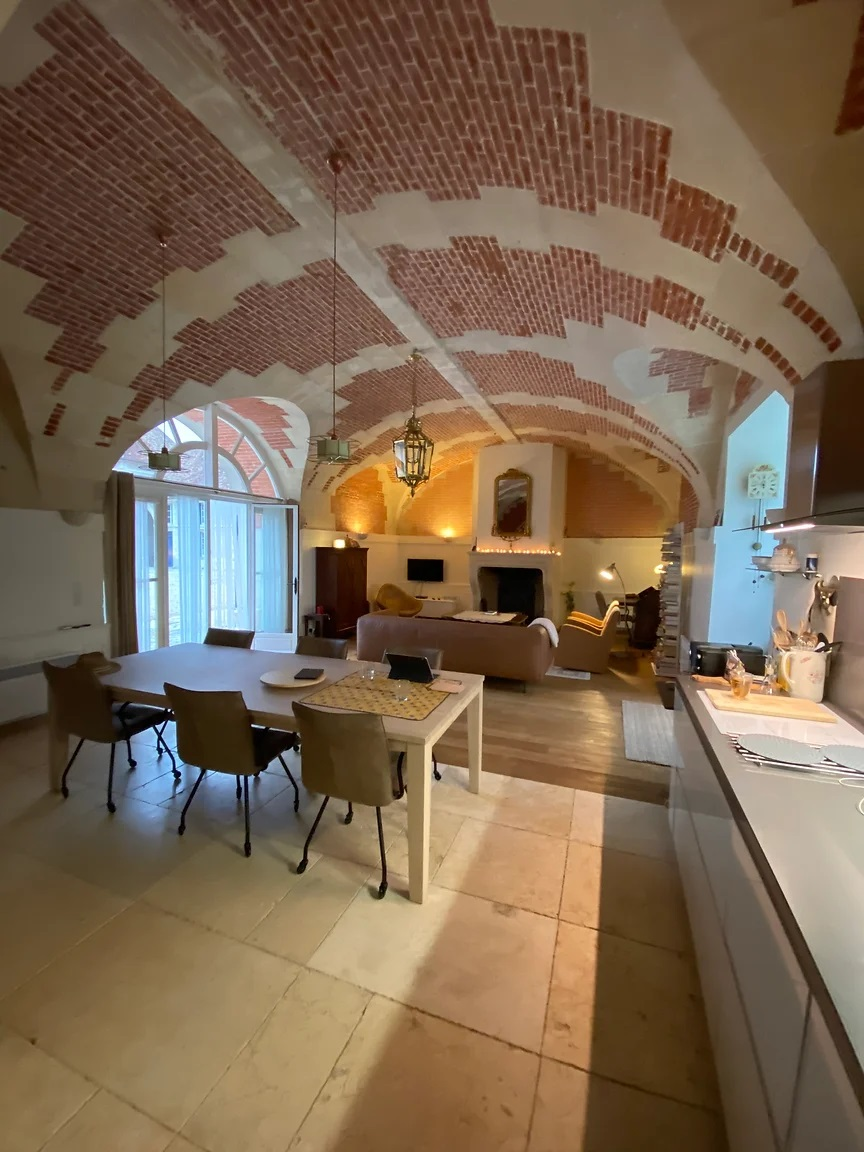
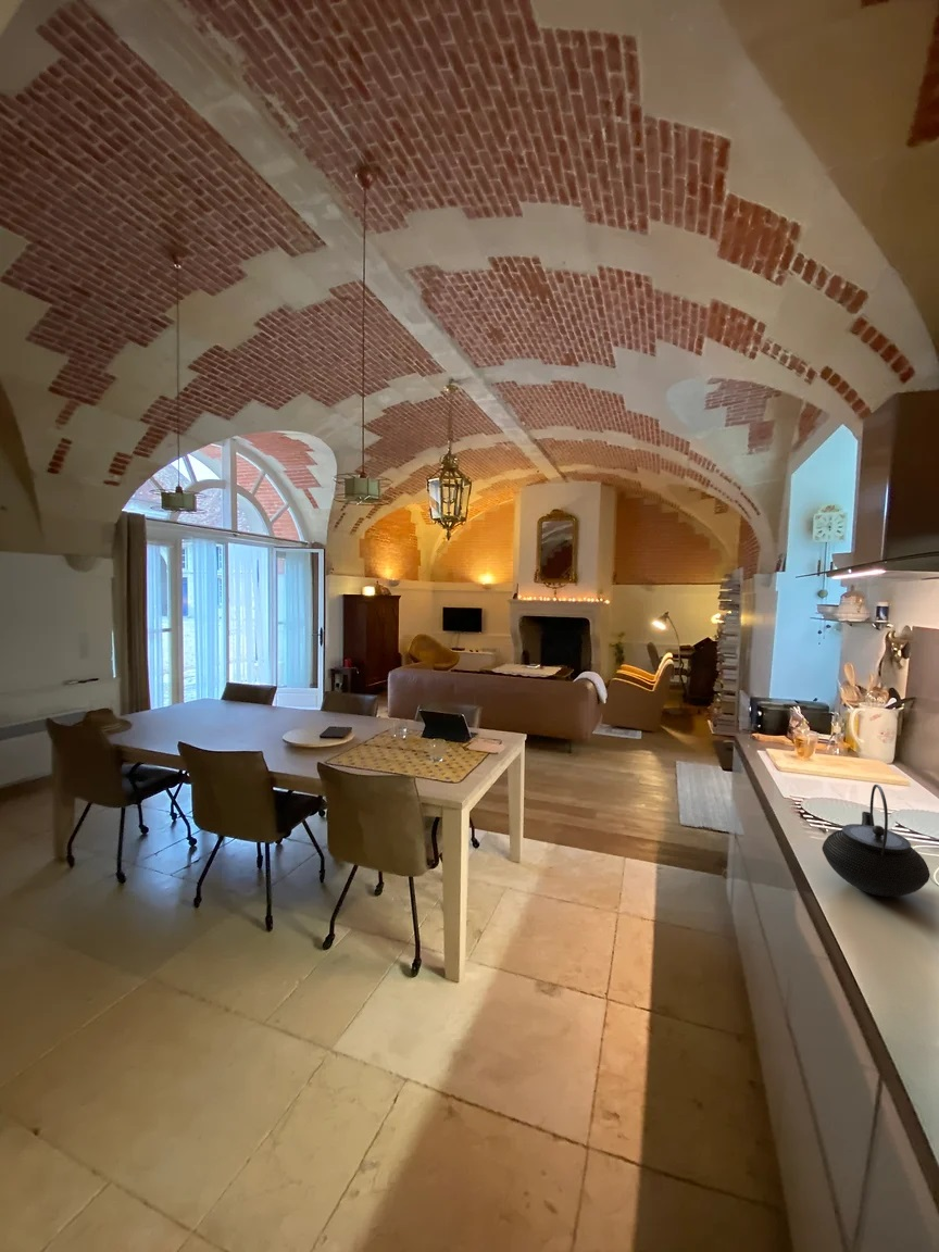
+ teapot [821,784,931,898]
